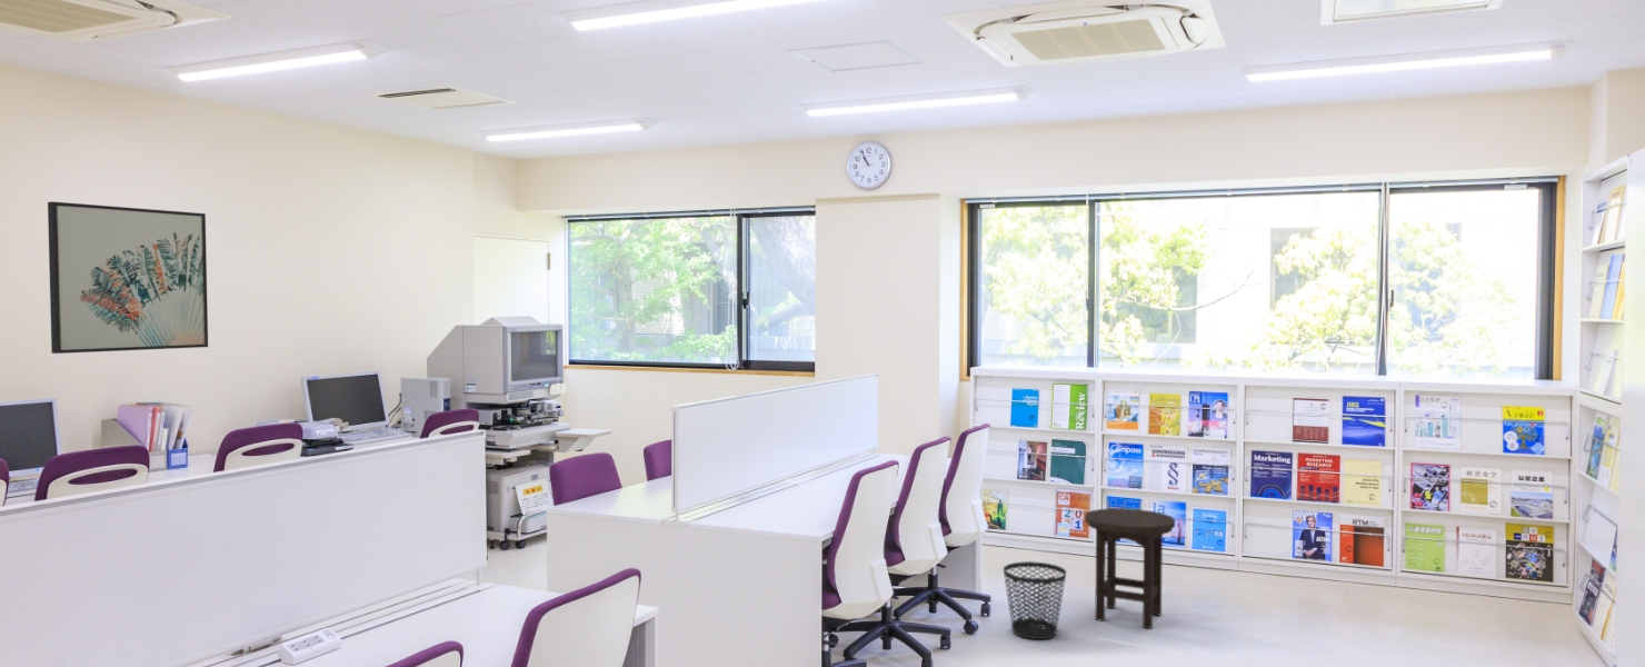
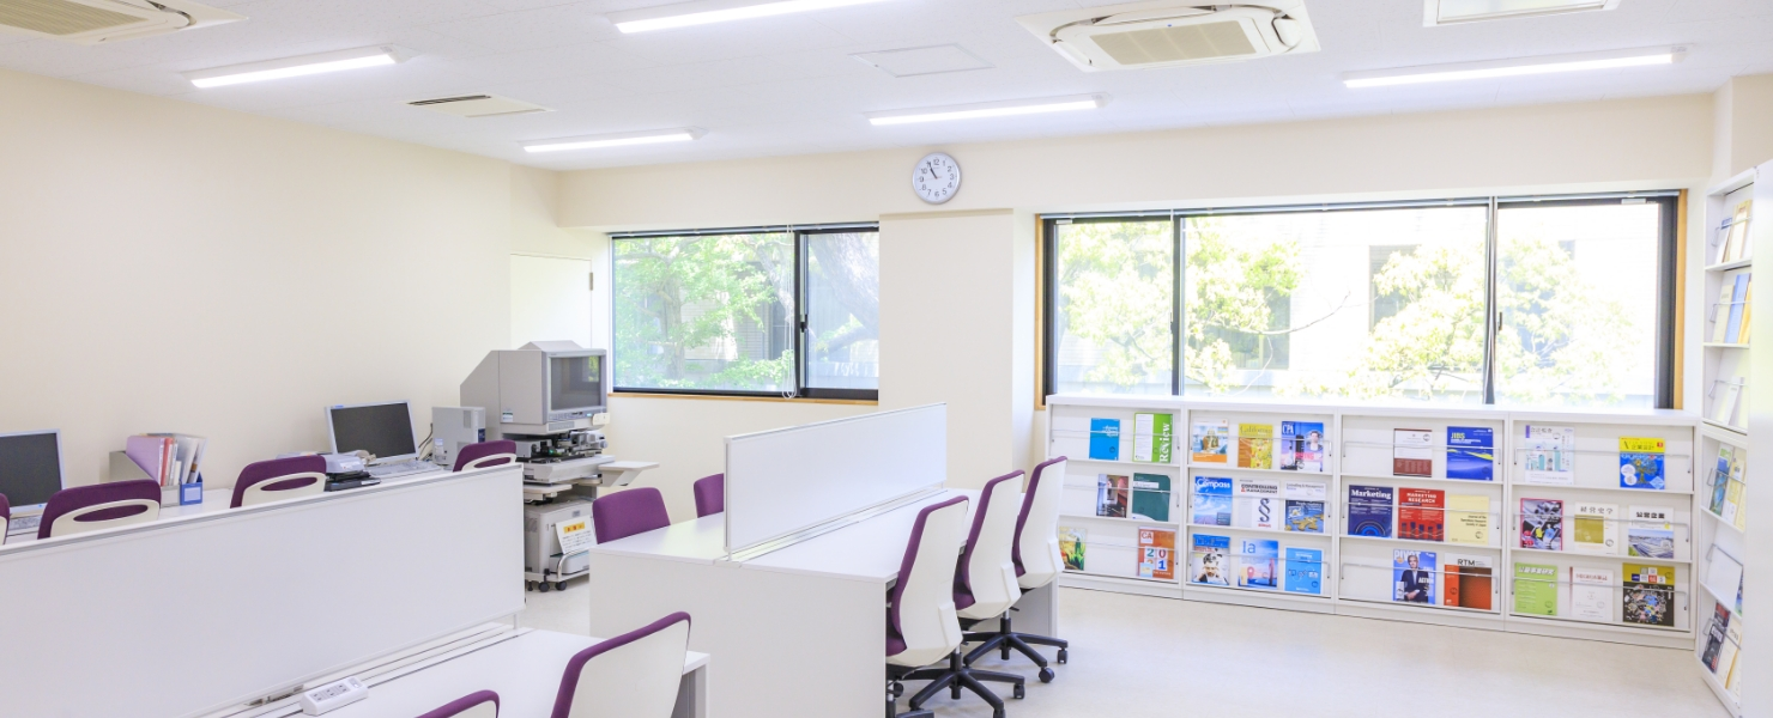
- wall art [47,200,209,355]
- wastebasket [1003,560,1067,640]
- stool [1084,507,1176,630]
